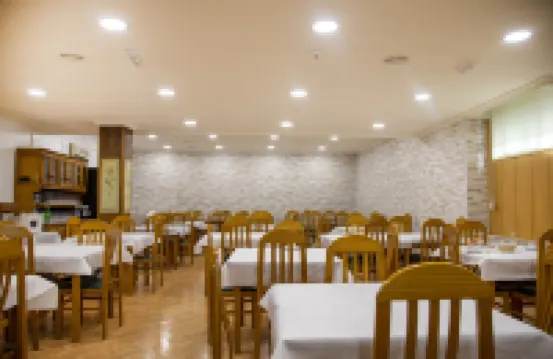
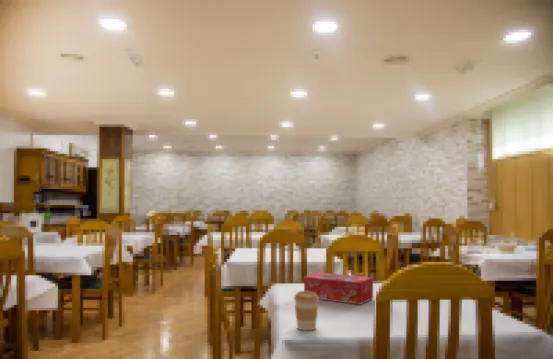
+ tissue box [303,271,374,306]
+ coffee cup [293,290,320,331]
